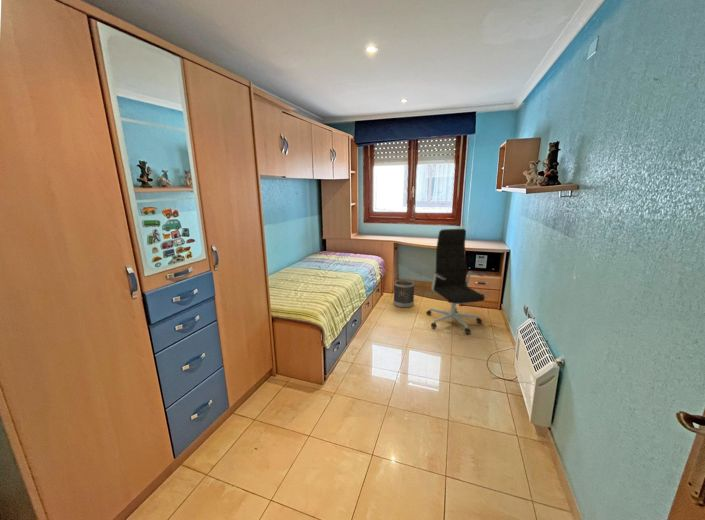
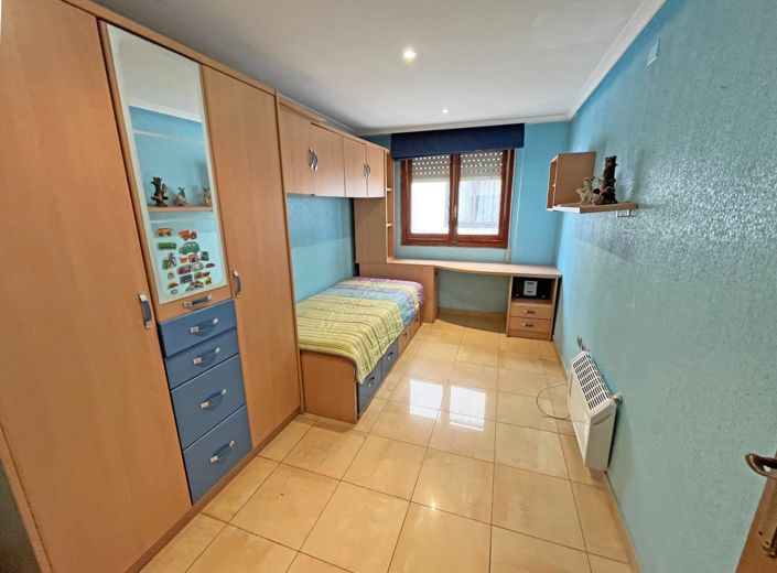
- wastebasket [393,278,416,309]
- office chair [425,228,486,335]
